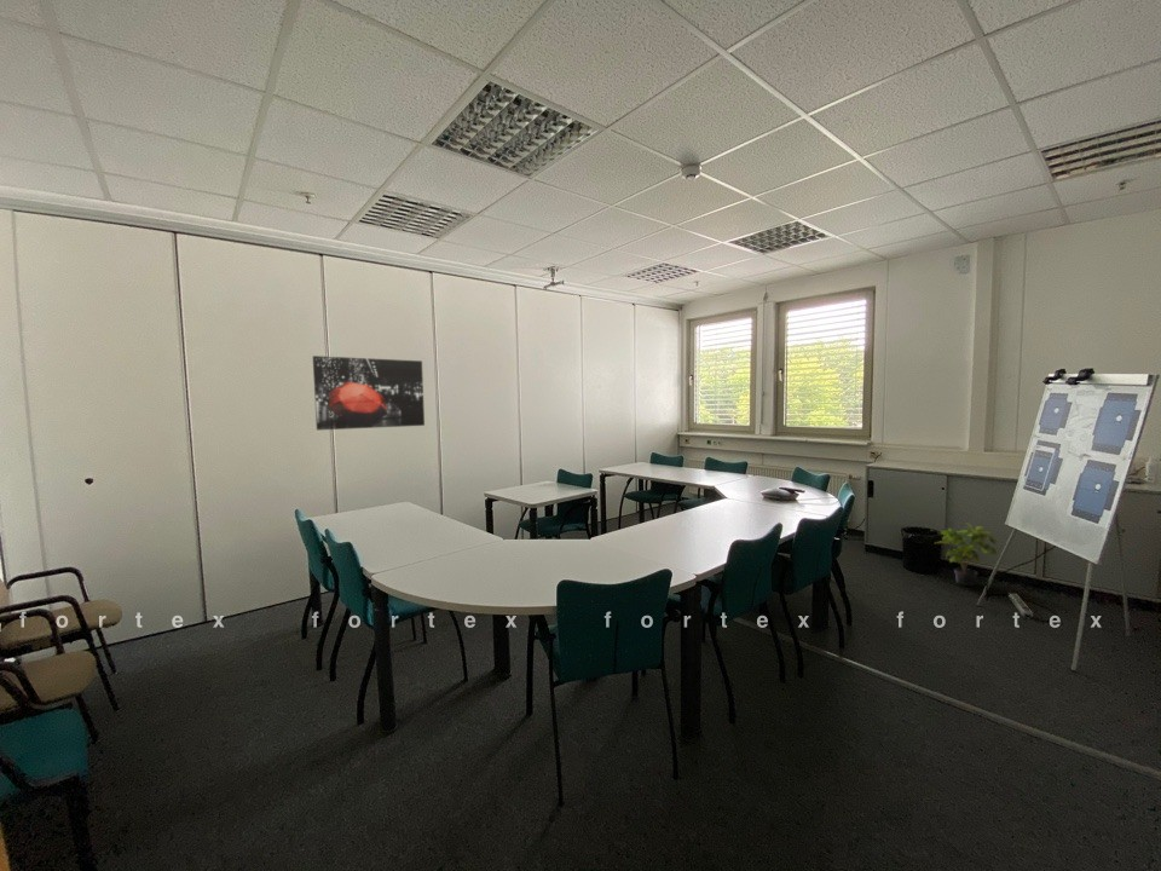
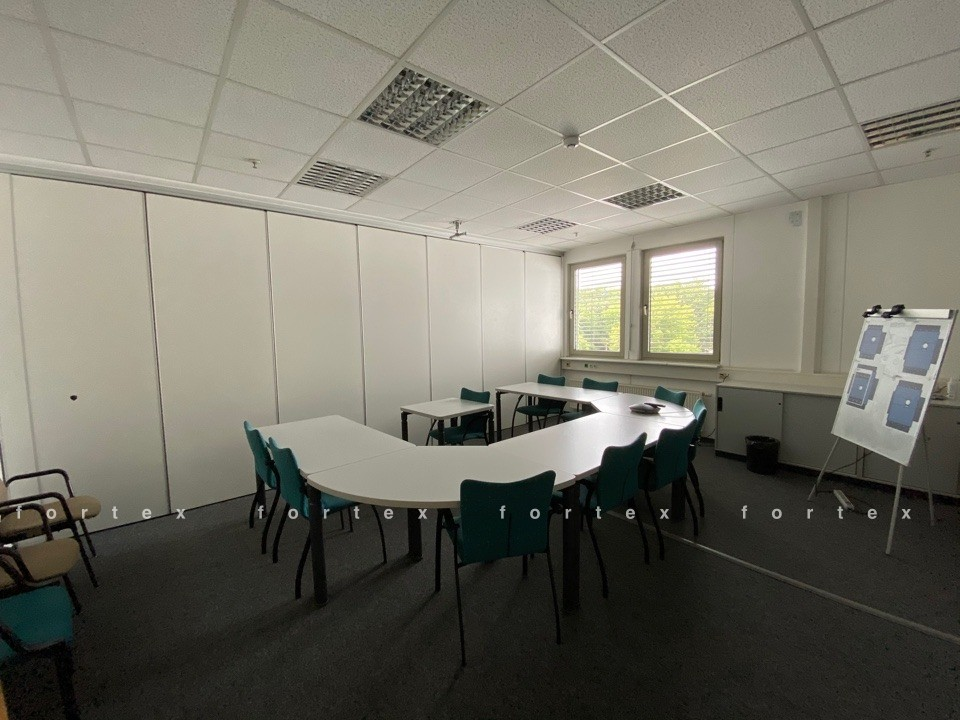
- potted plant [935,521,1000,587]
- wall art [312,354,426,431]
